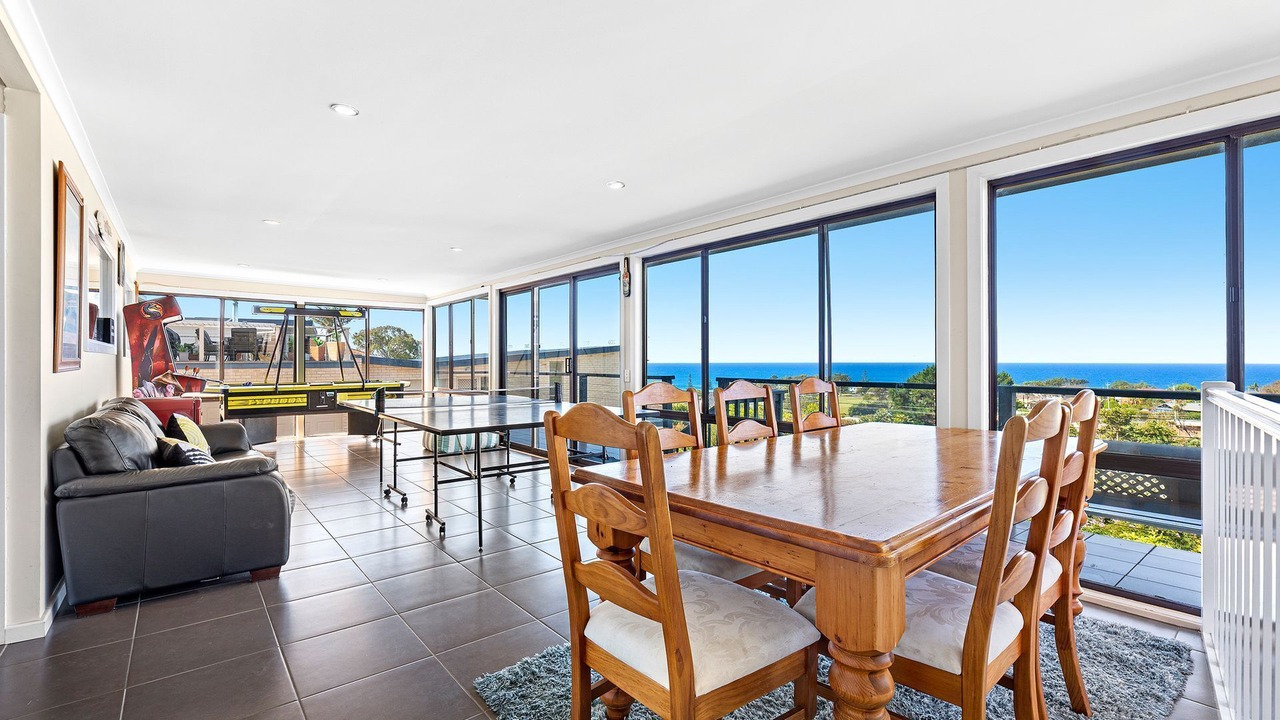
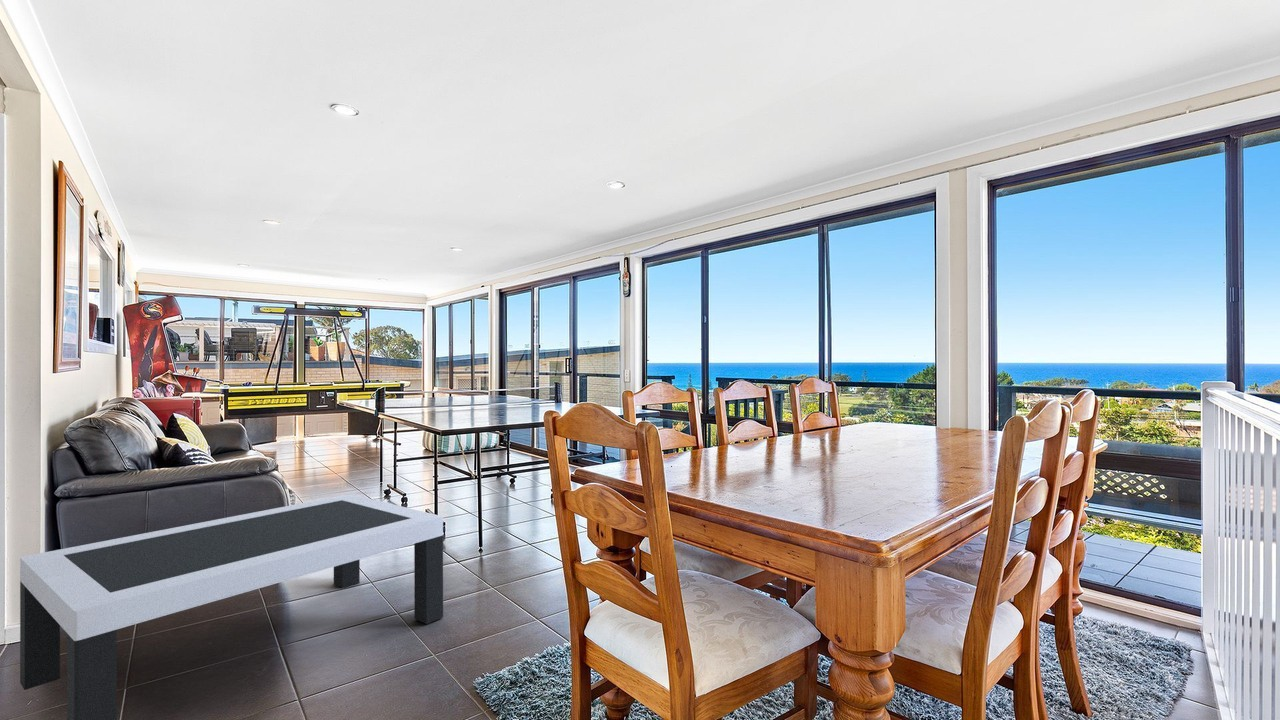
+ coffee table [19,493,444,720]
